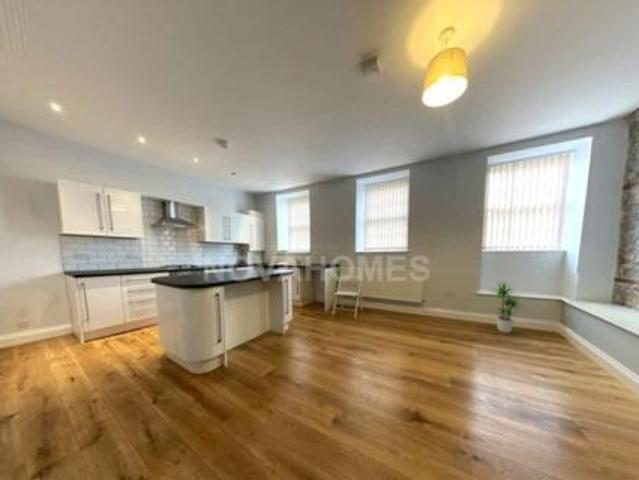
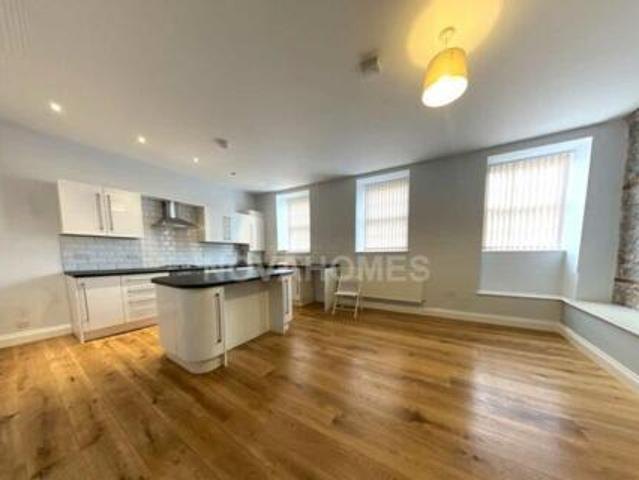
- potted plant [487,279,529,334]
